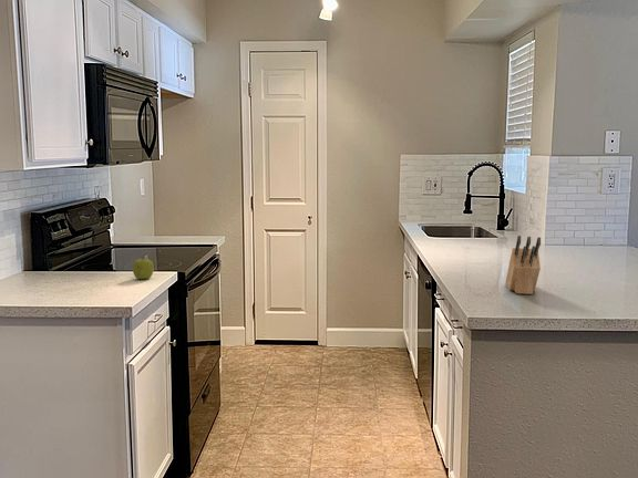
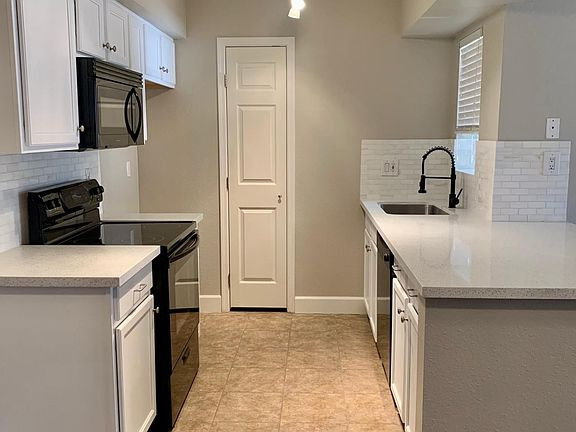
- fruit [132,256,155,280]
- knife block [505,235,542,295]
